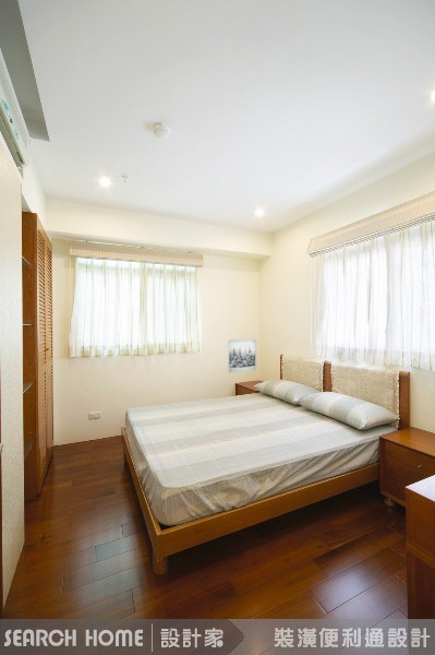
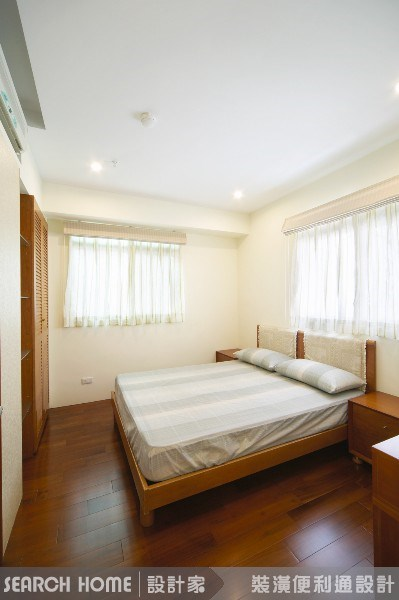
- wall art [226,338,257,374]
